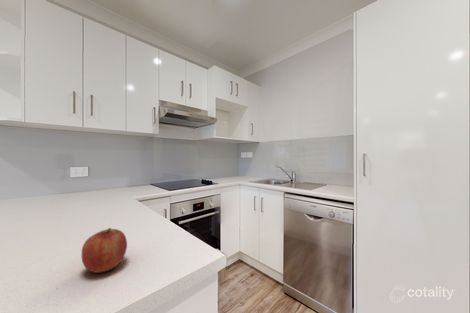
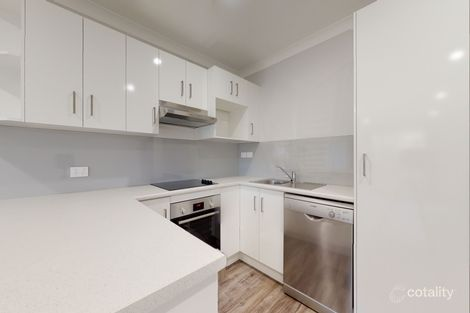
- fruit [80,227,128,274]
